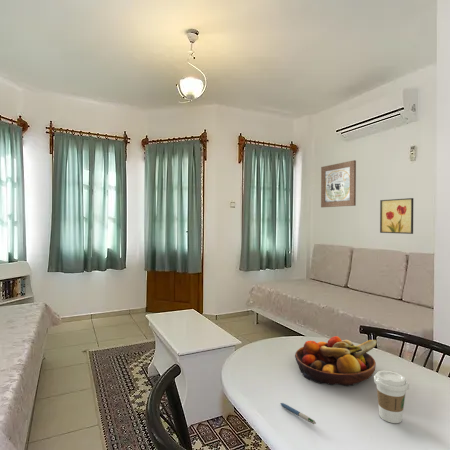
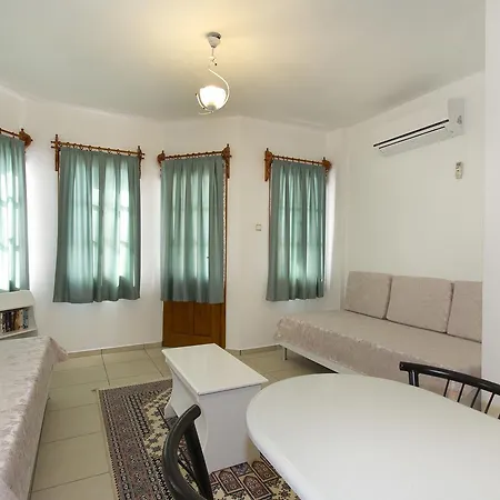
- coffee cup [373,370,409,424]
- wall art [320,159,357,208]
- wall art [379,197,414,235]
- pen [279,402,317,425]
- fruit bowl [294,335,378,387]
